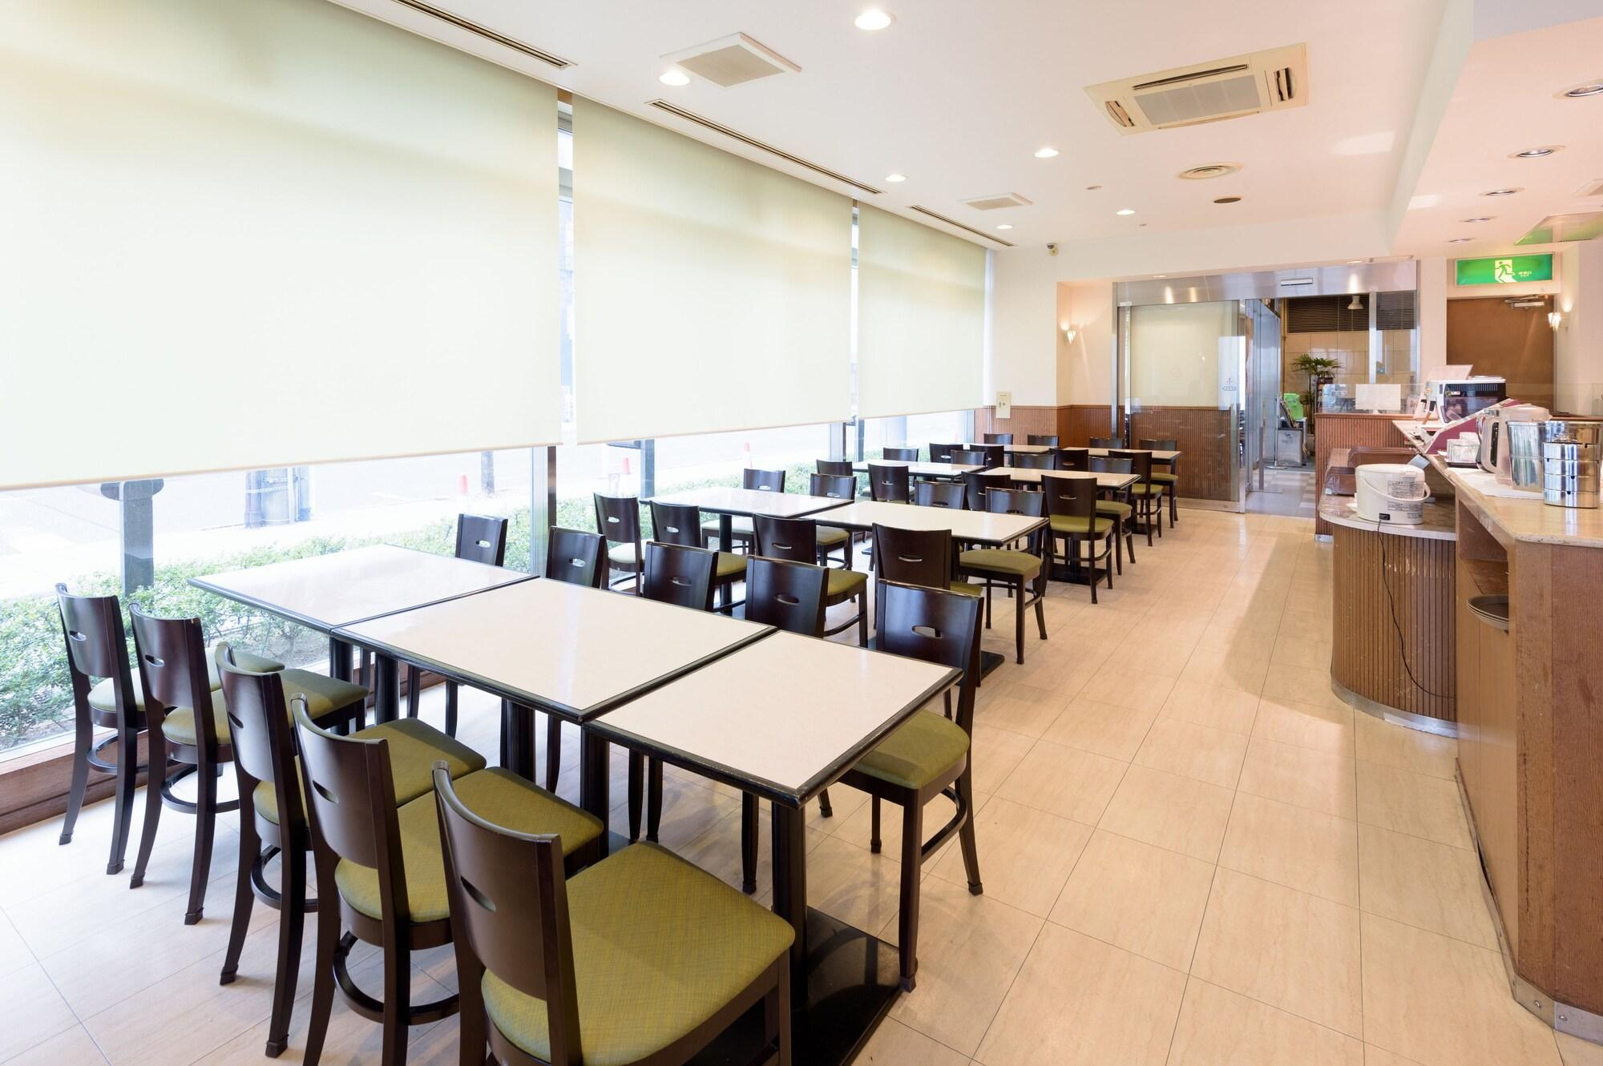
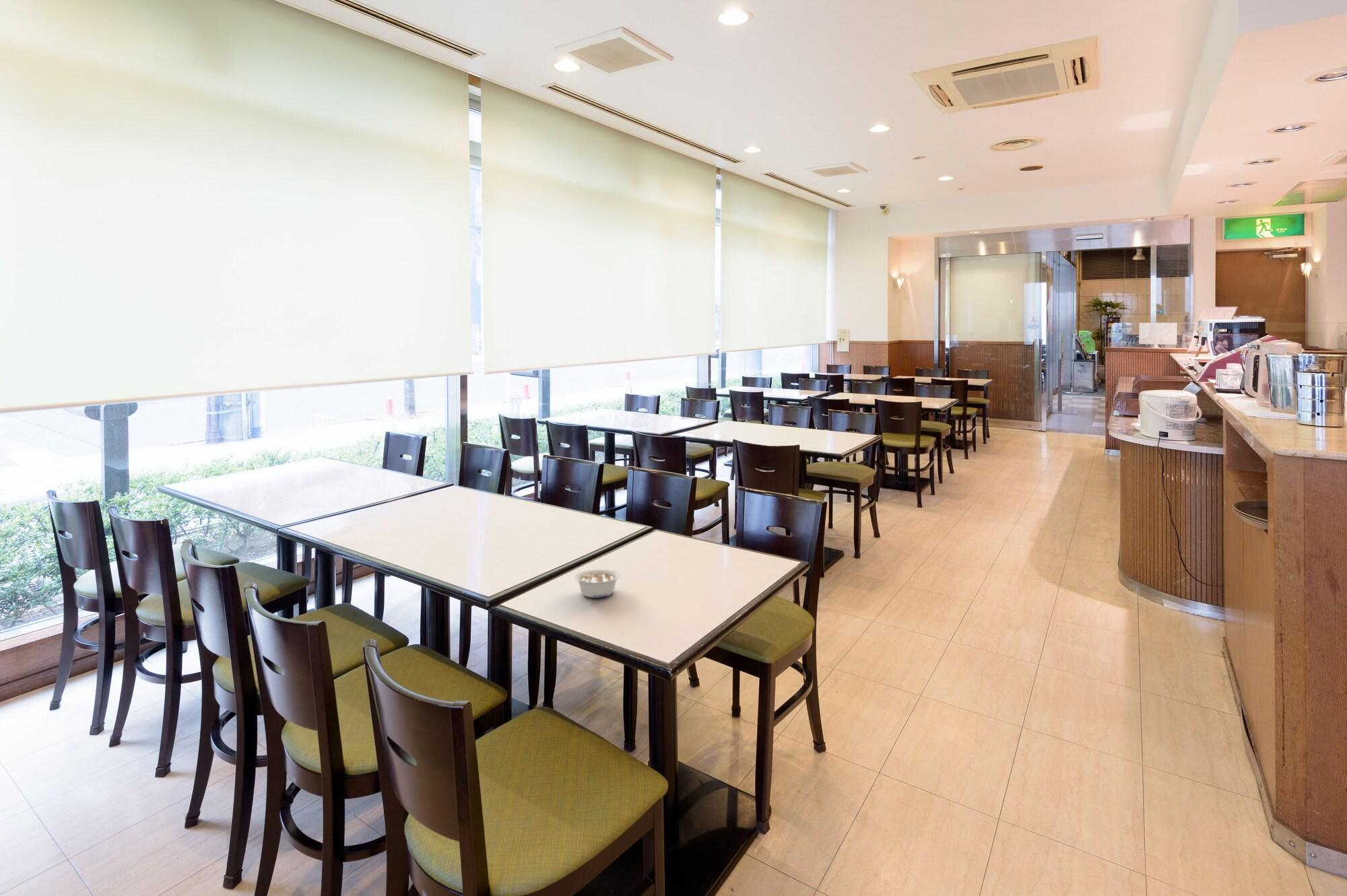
+ legume [574,569,621,598]
